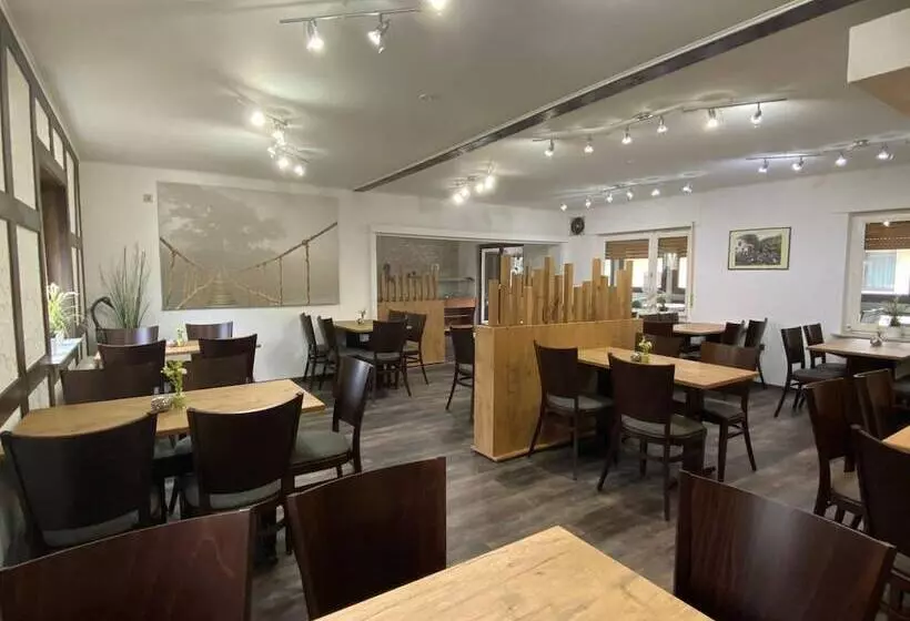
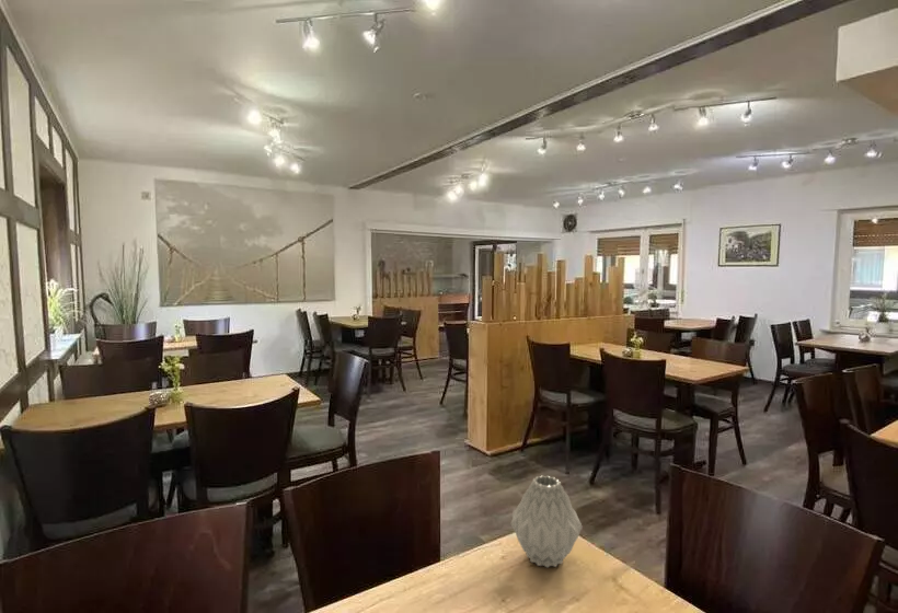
+ vase [510,475,584,568]
